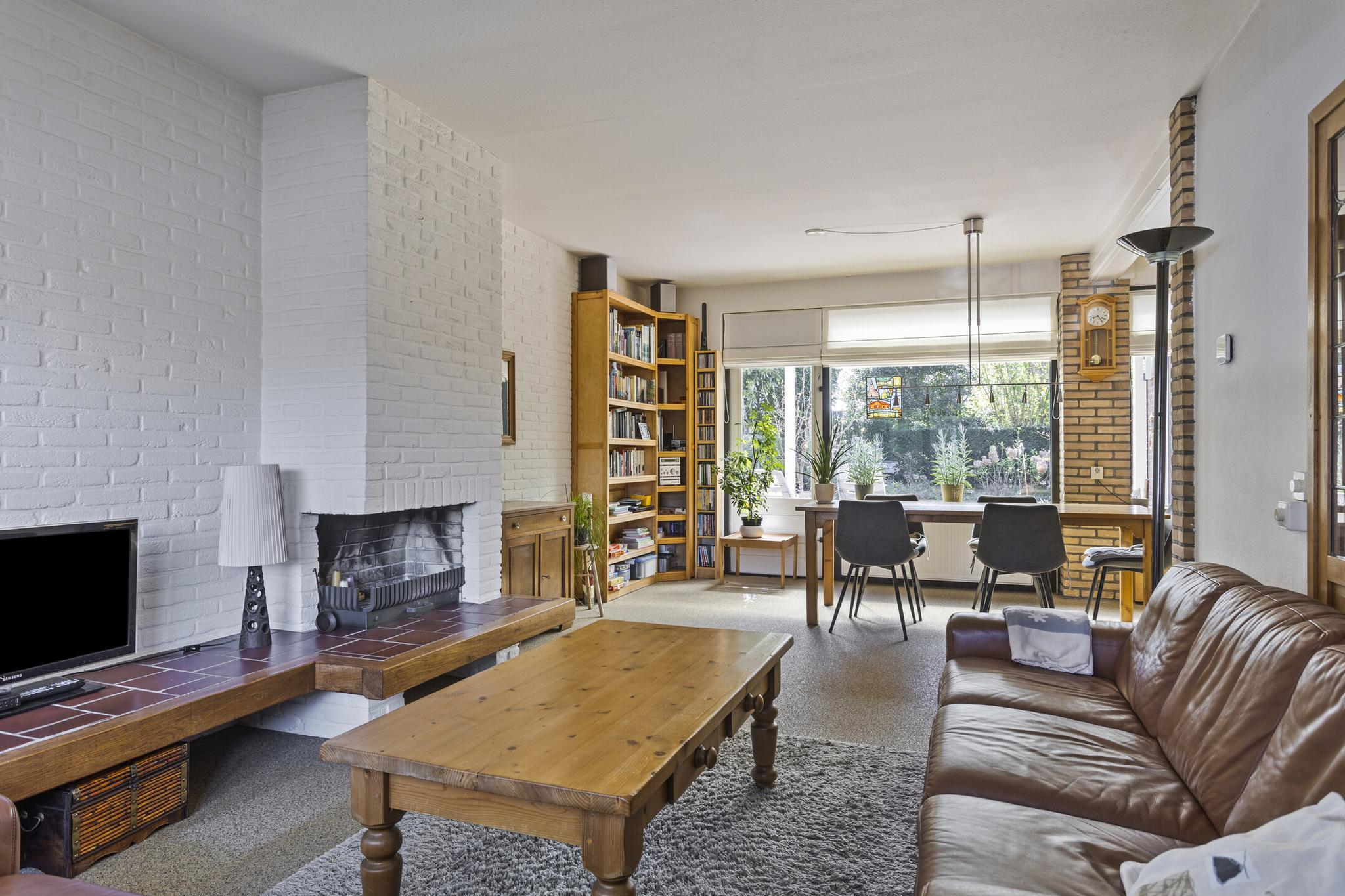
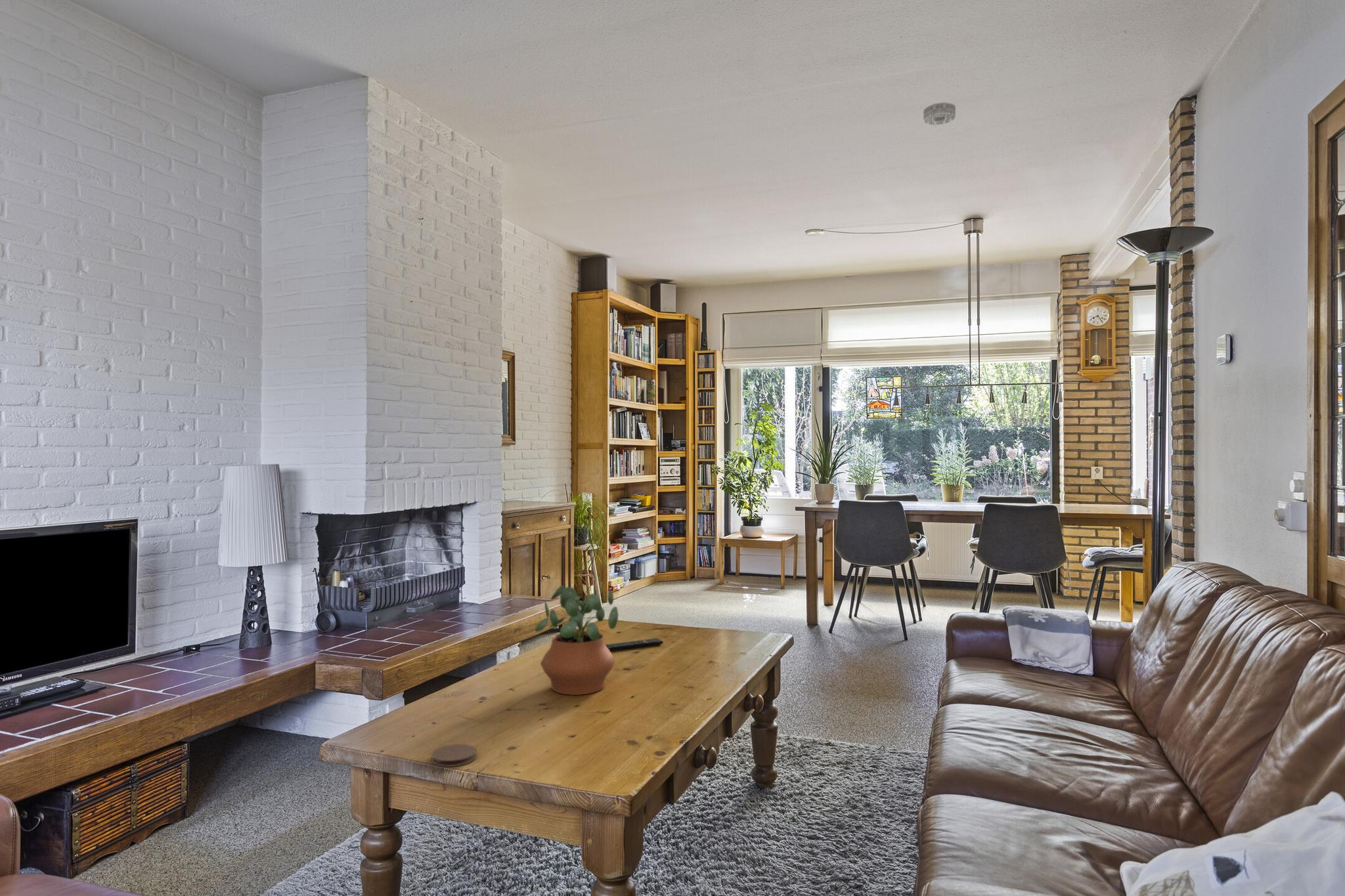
+ coaster [431,744,477,767]
+ remote control [605,638,663,651]
+ potted plant [535,584,619,696]
+ smoke detector [923,102,956,126]
